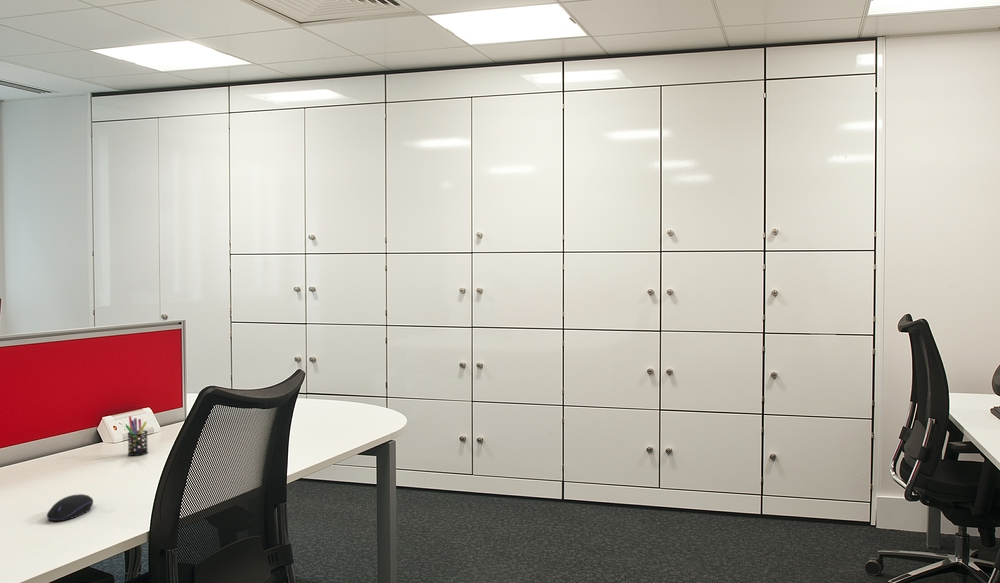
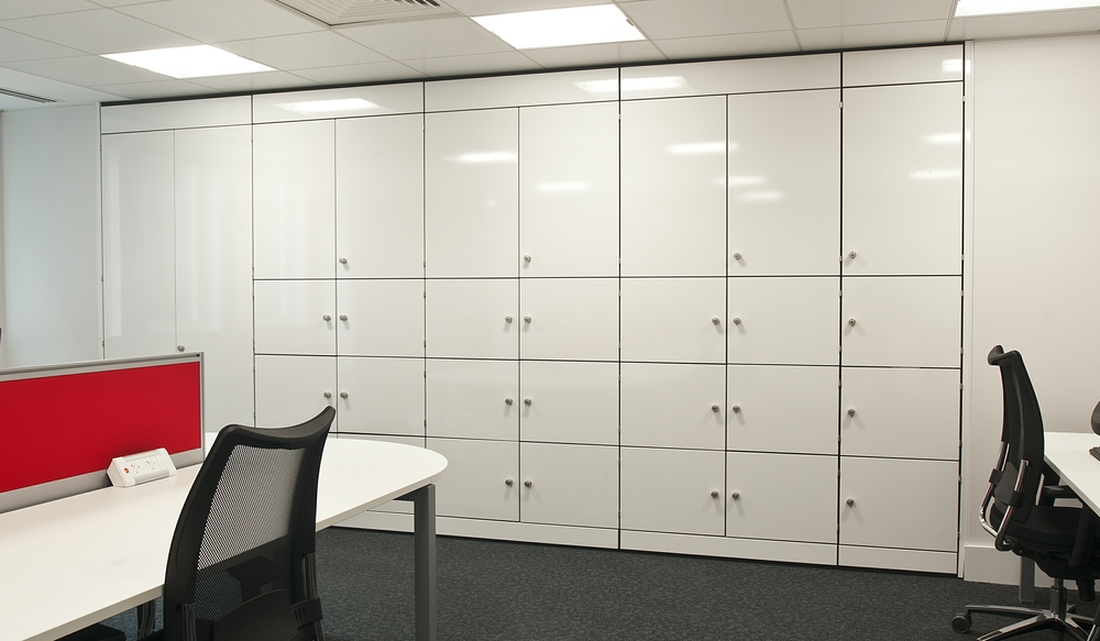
- pen holder [124,415,149,457]
- computer mouse [46,493,94,523]
